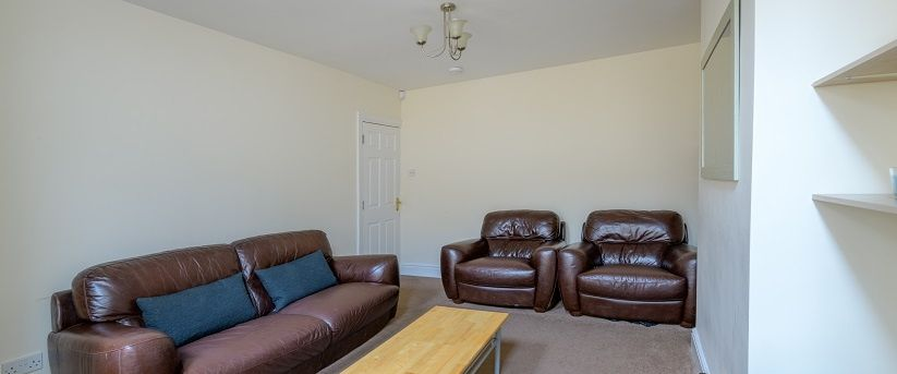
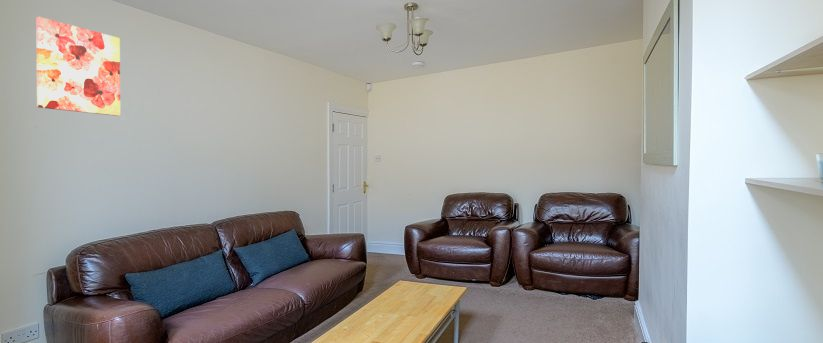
+ wall art [35,16,121,117]
